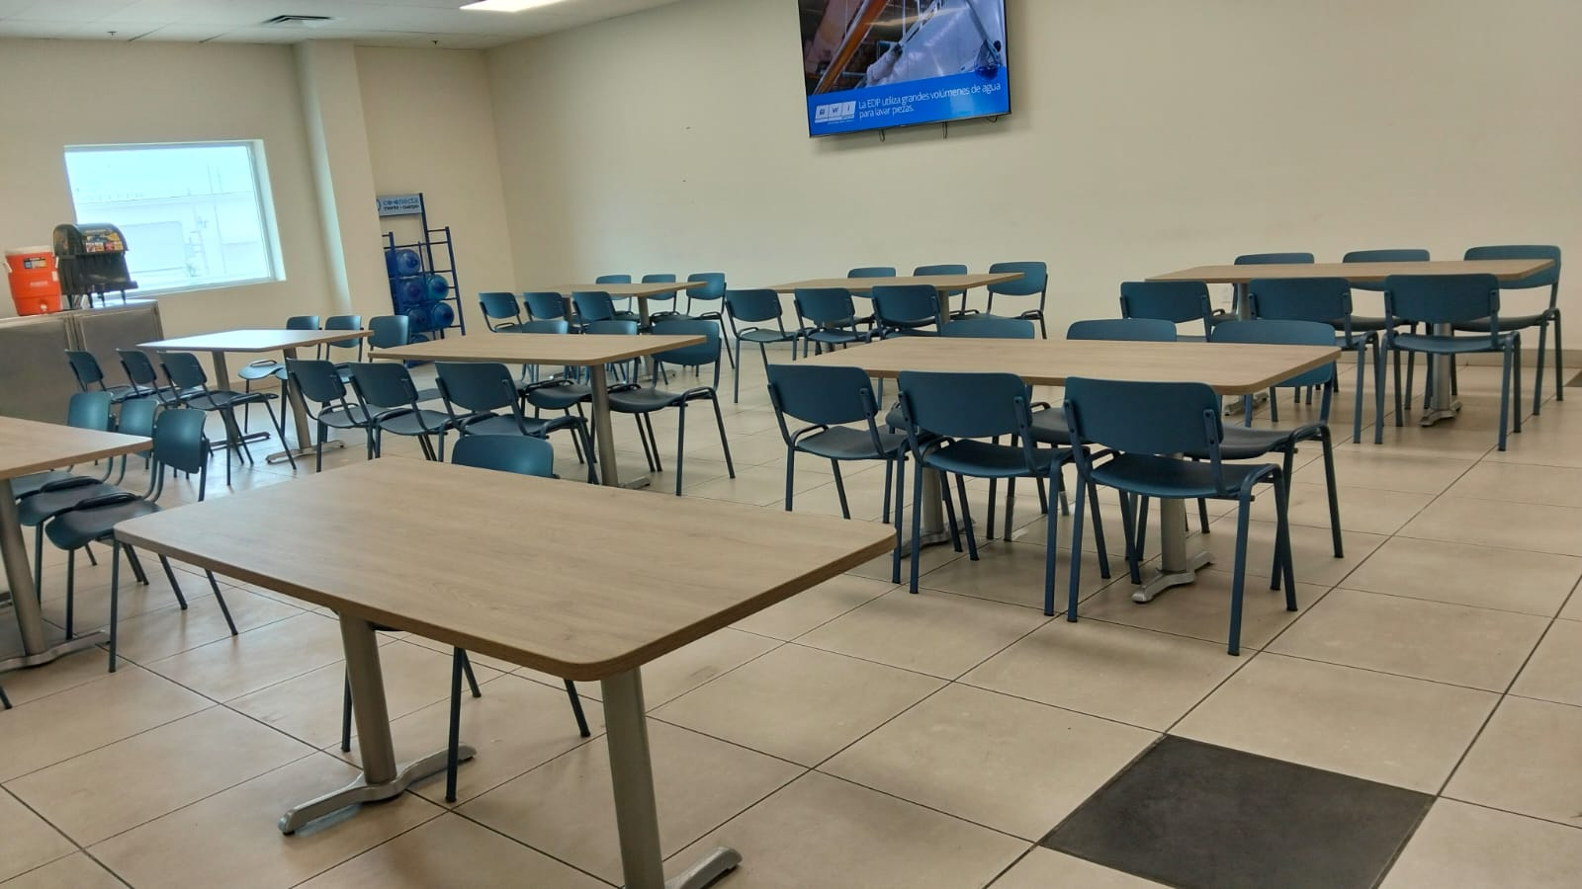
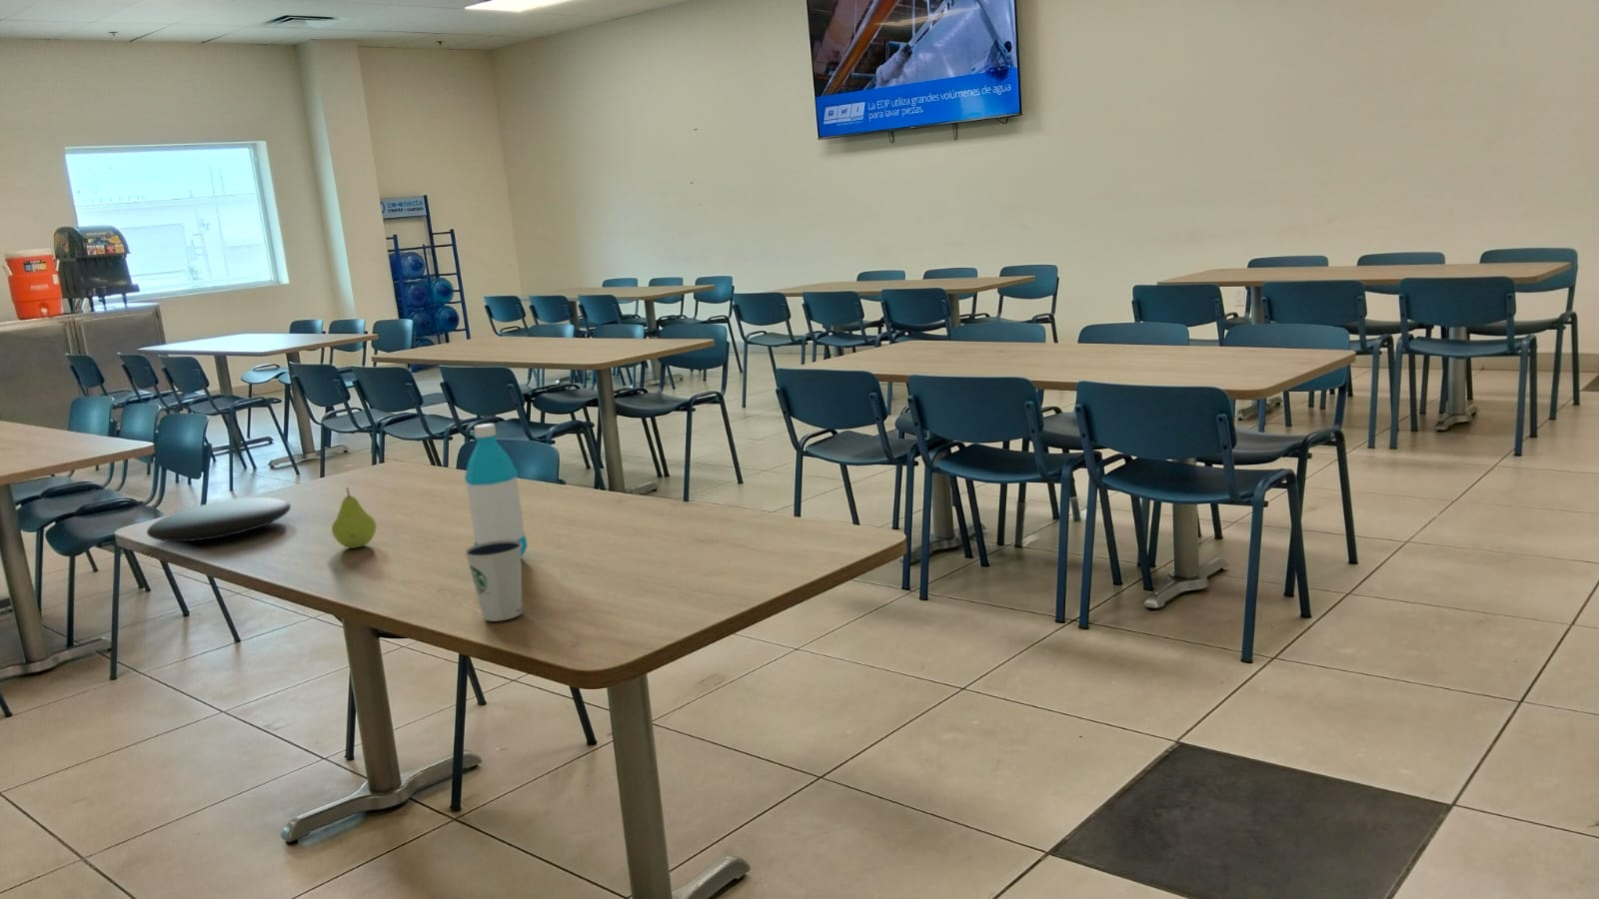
+ fruit [331,486,377,550]
+ water bottle [463,423,528,559]
+ plate [146,496,292,542]
+ dixie cup [463,540,523,622]
